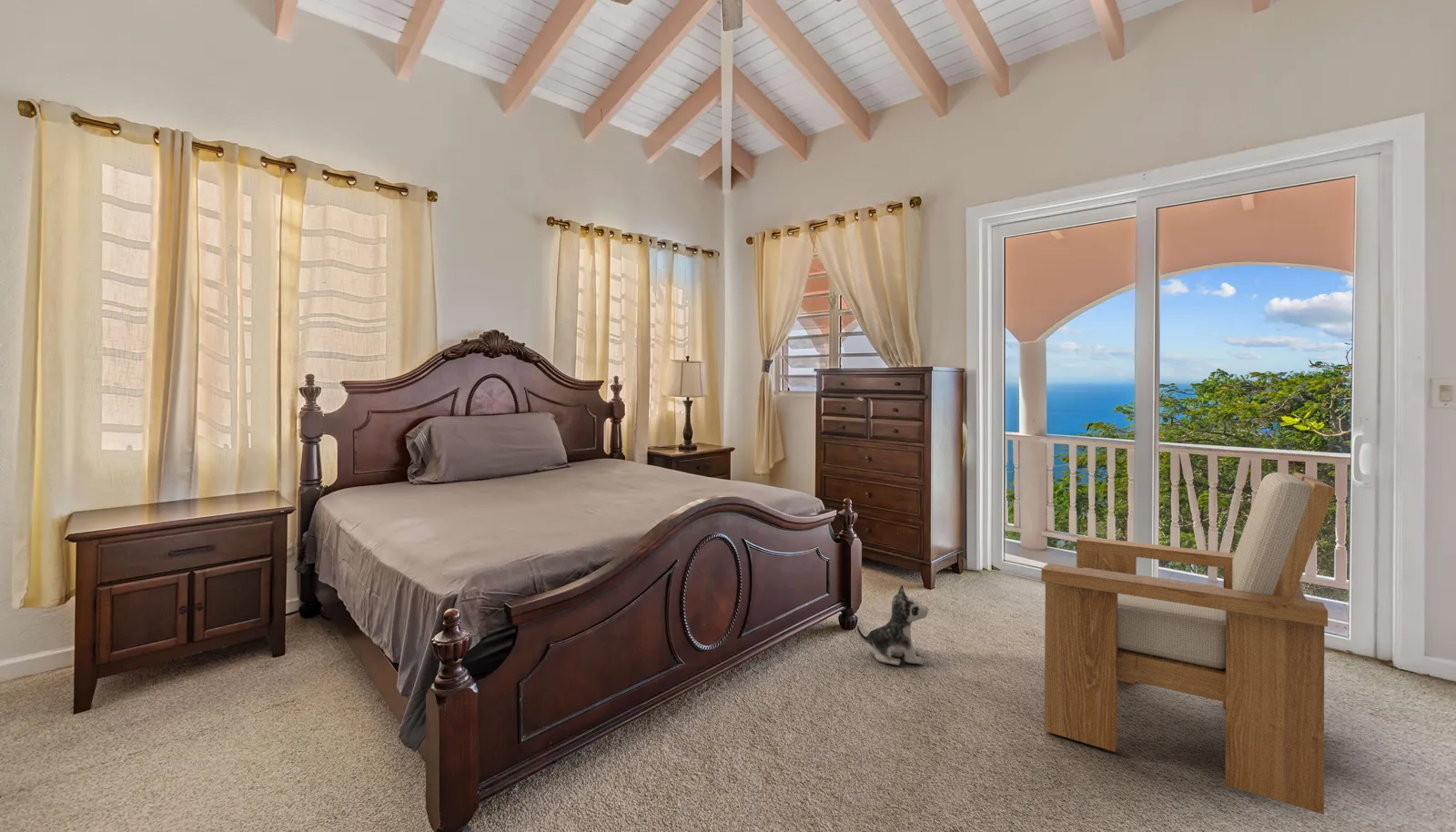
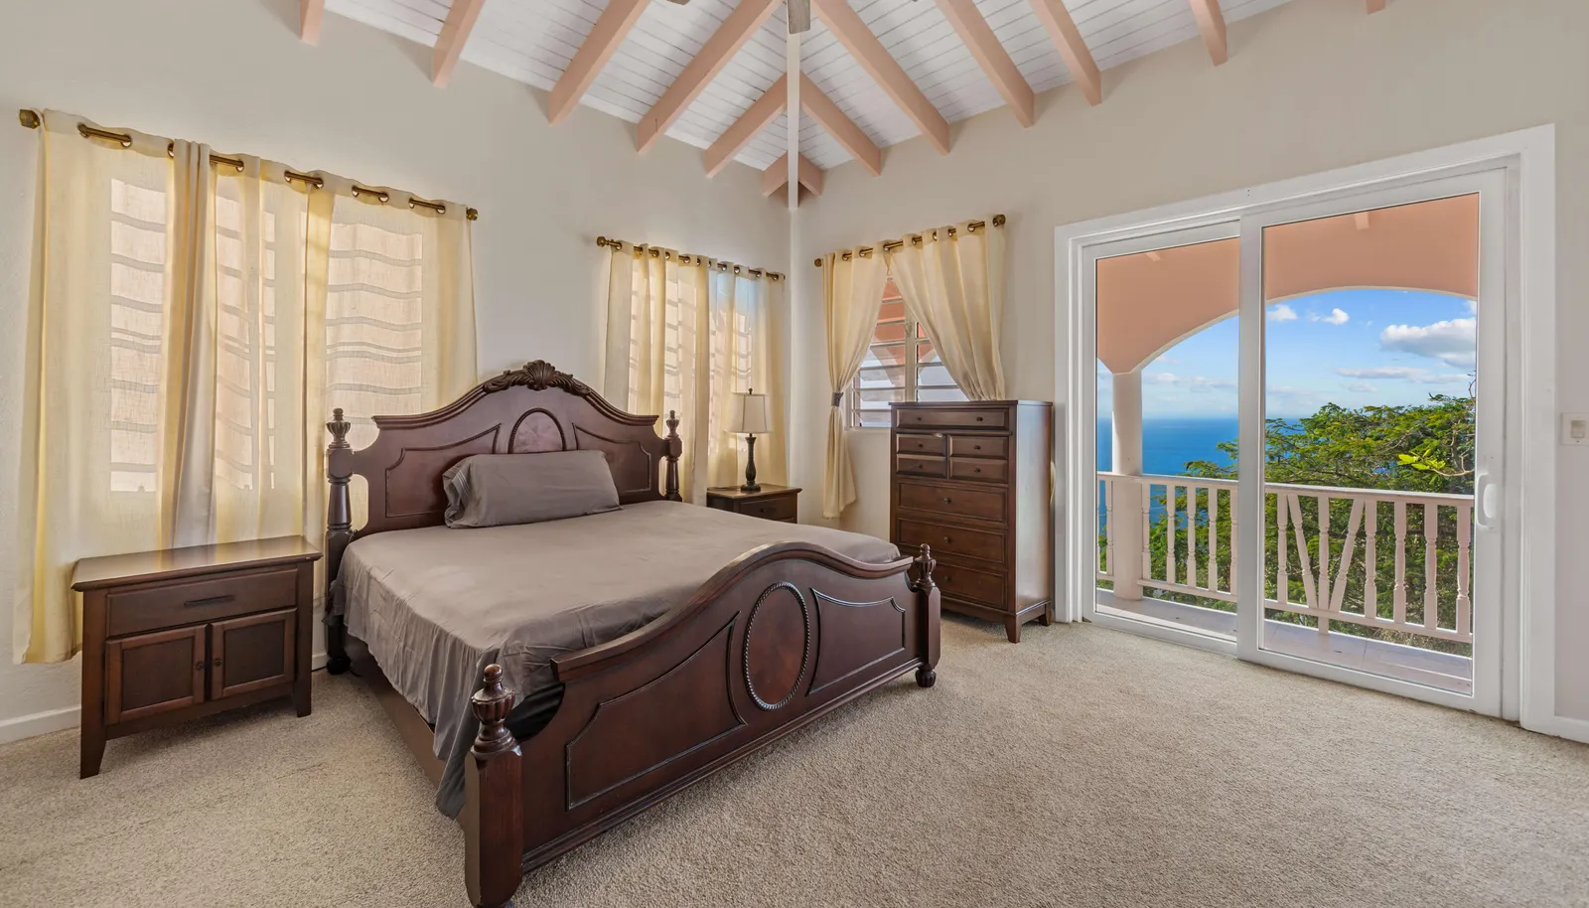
- plush toy [855,584,929,666]
- armchair [1040,471,1336,816]
